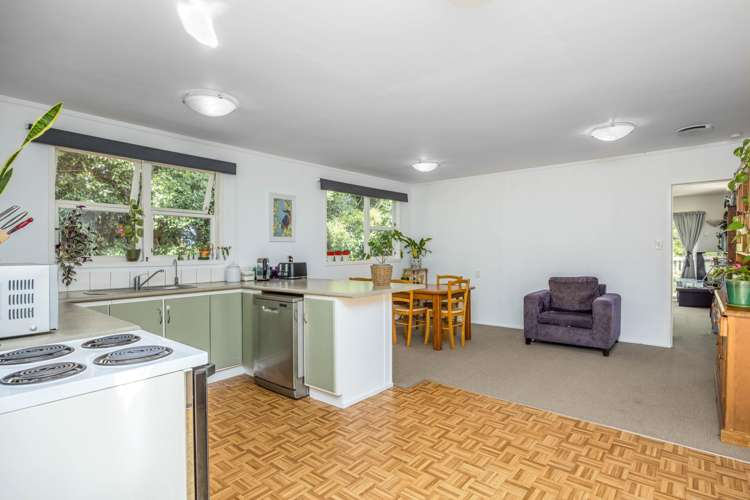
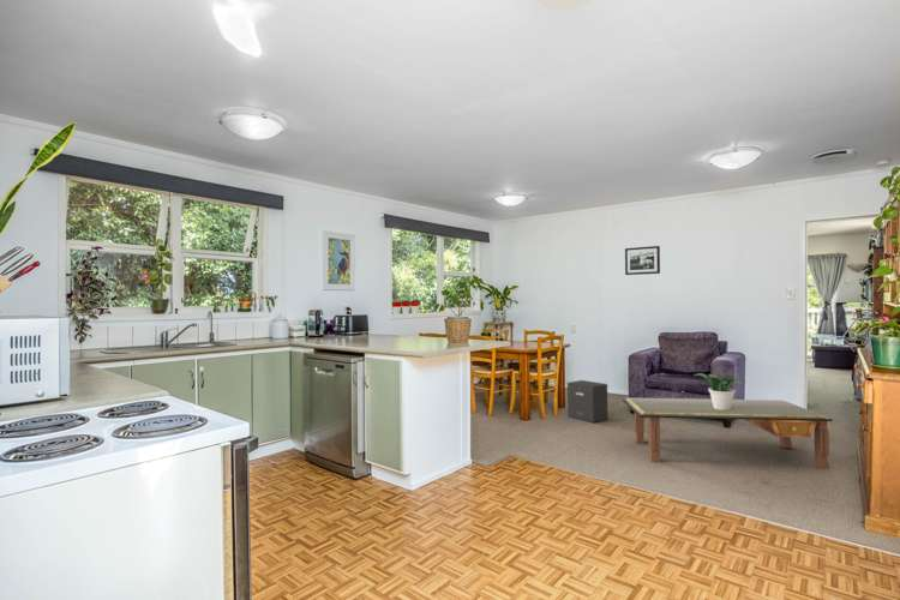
+ speaker [566,379,610,424]
+ picture frame [624,245,661,276]
+ coffee table [622,397,834,469]
+ potted plant [694,372,743,410]
